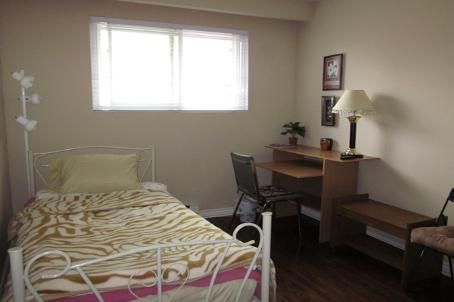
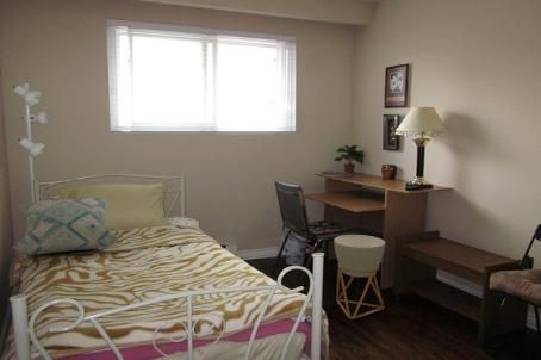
+ decorative pillow [11,197,122,255]
+ planter [332,234,386,321]
